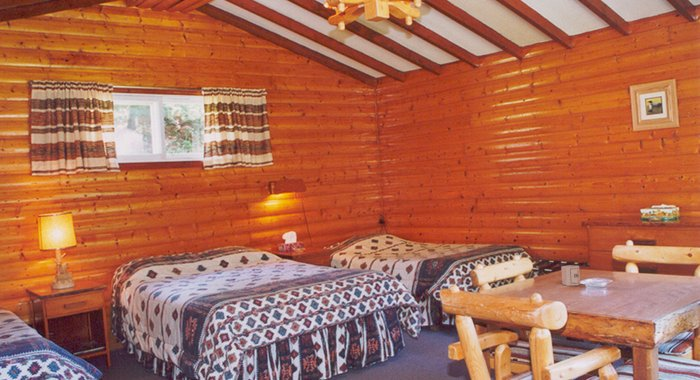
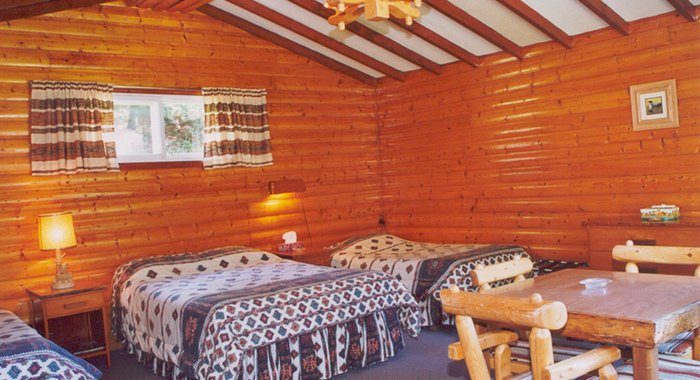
- cup [560,264,581,287]
